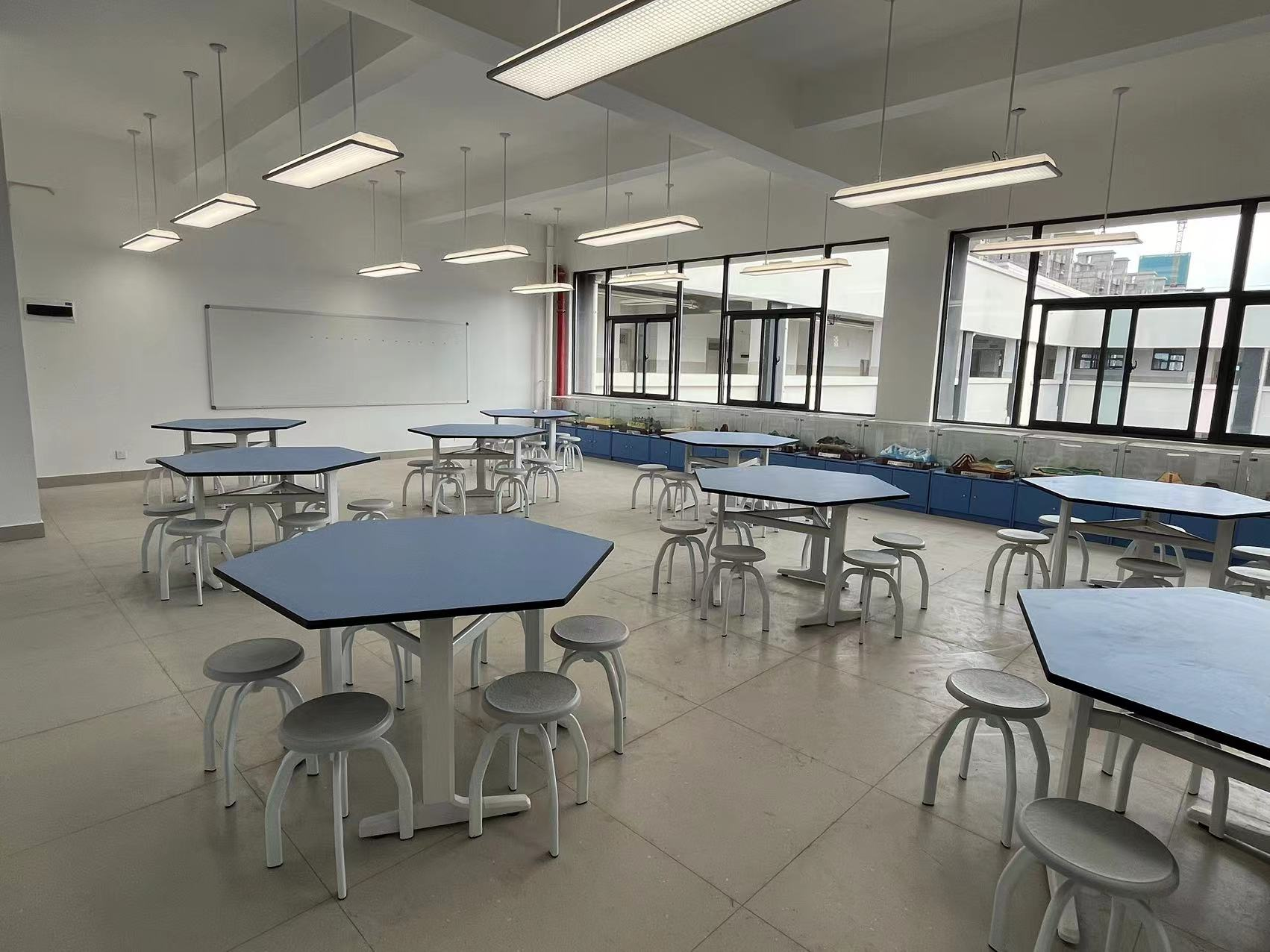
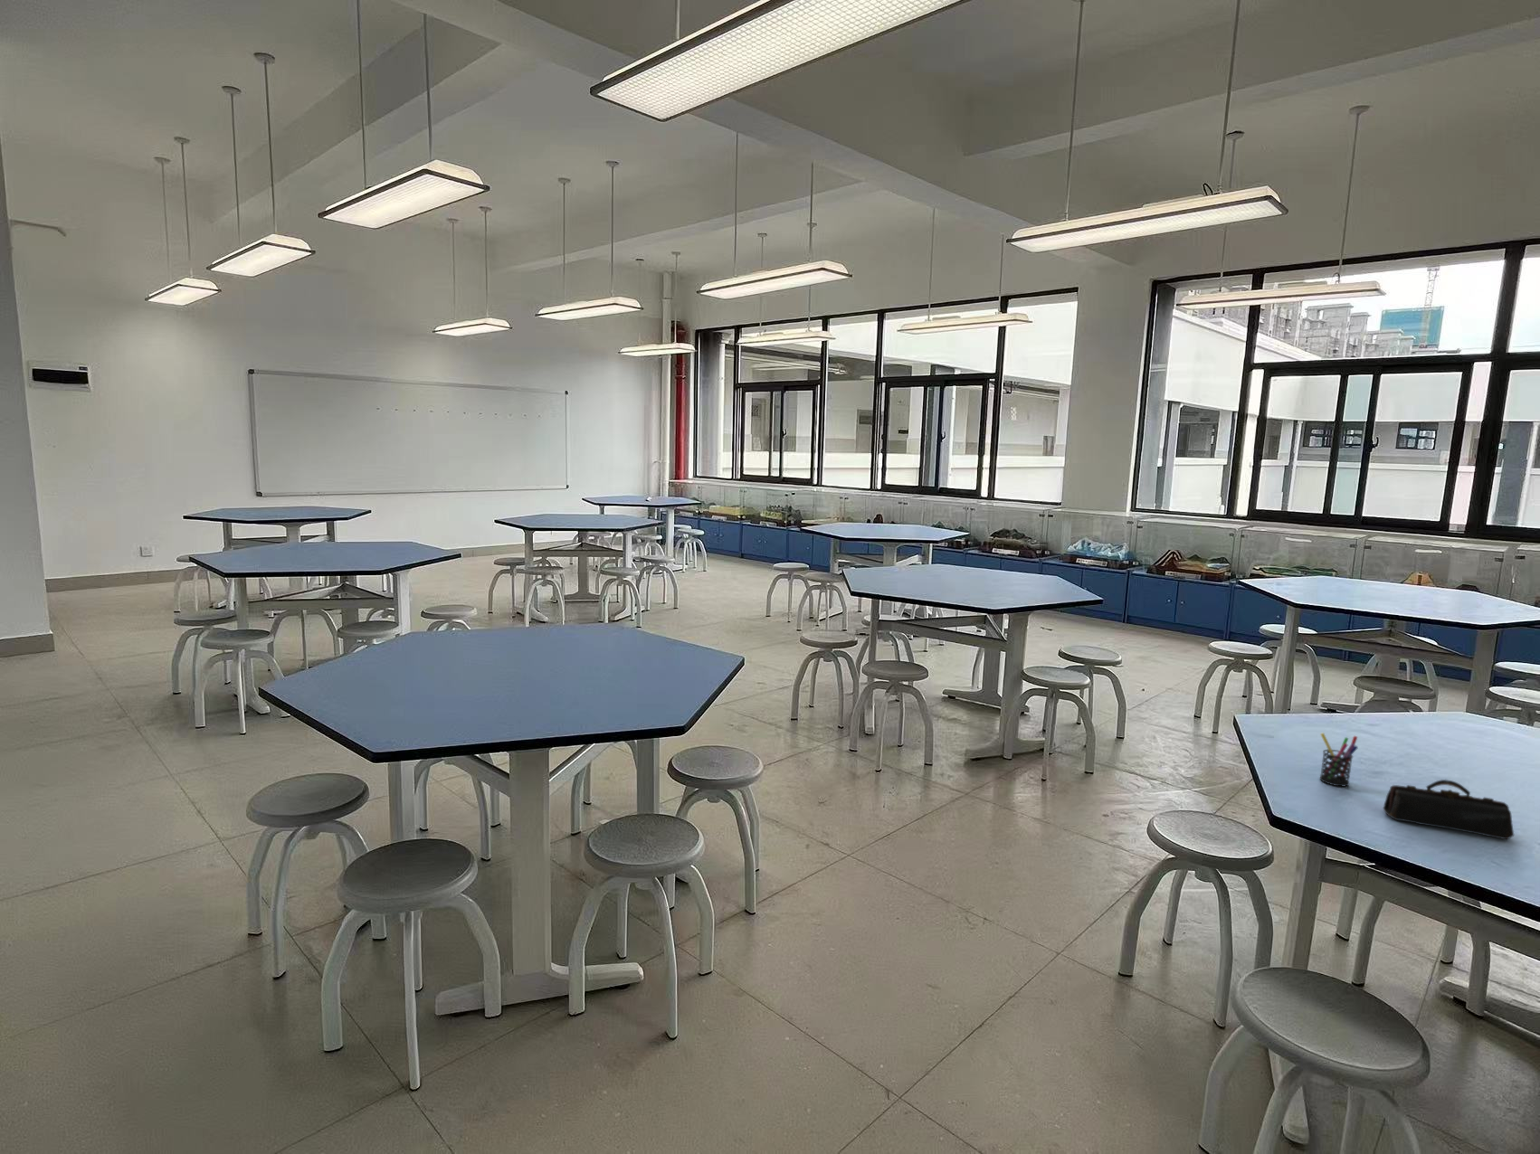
+ pen holder [1318,732,1359,788]
+ pencil case [1382,778,1515,840]
